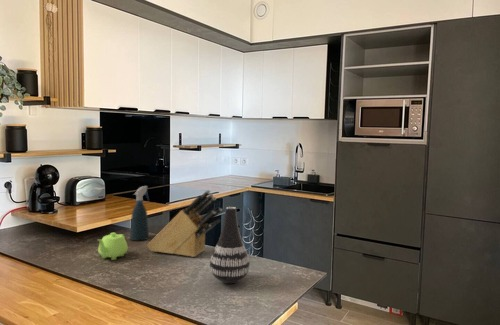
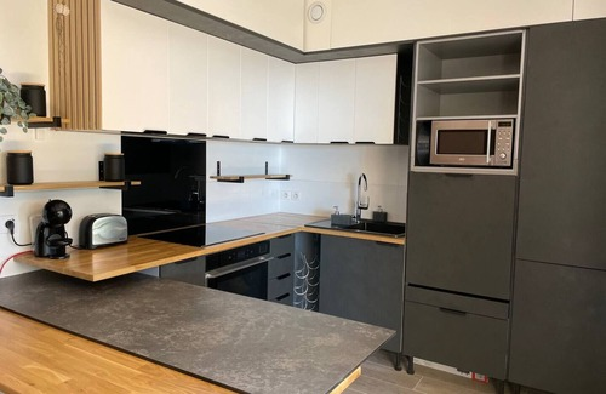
- vase [209,206,251,285]
- spray bottle [129,185,150,241]
- teapot [97,232,129,261]
- knife block [146,189,223,258]
